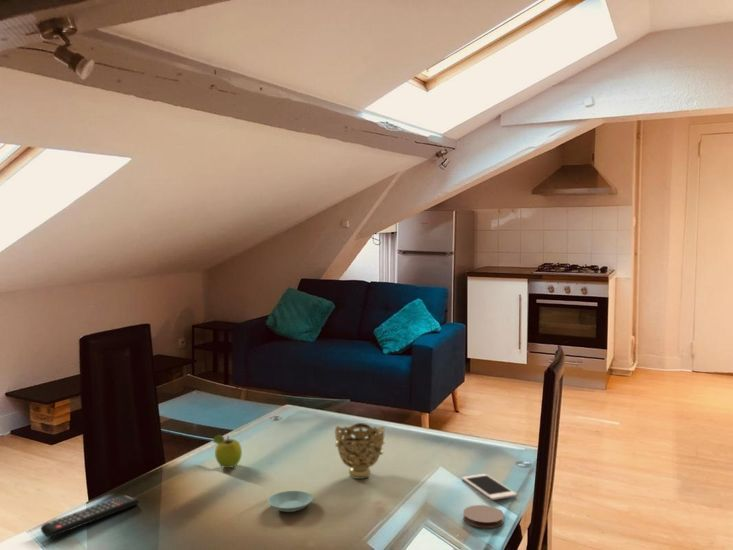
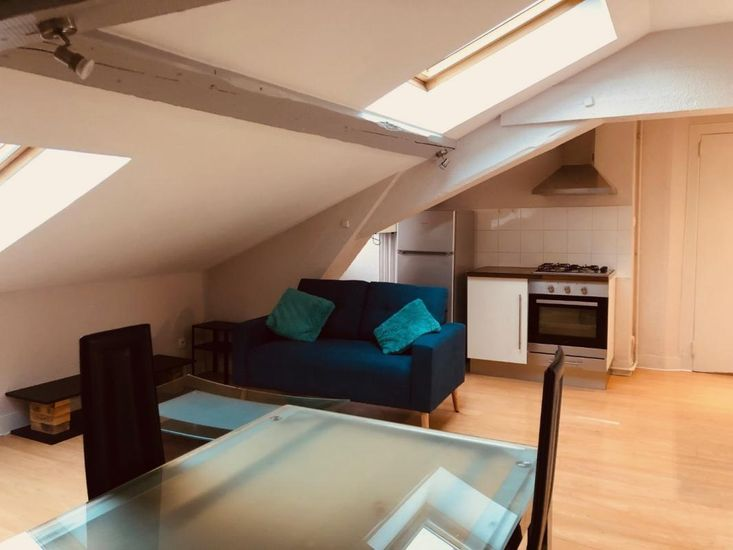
- decorative bowl [334,422,385,480]
- cell phone [461,473,518,501]
- fruit [212,434,243,469]
- saucer [267,490,314,513]
- coaster [462,504,505,529]
- remote control [40,494,140,539]
